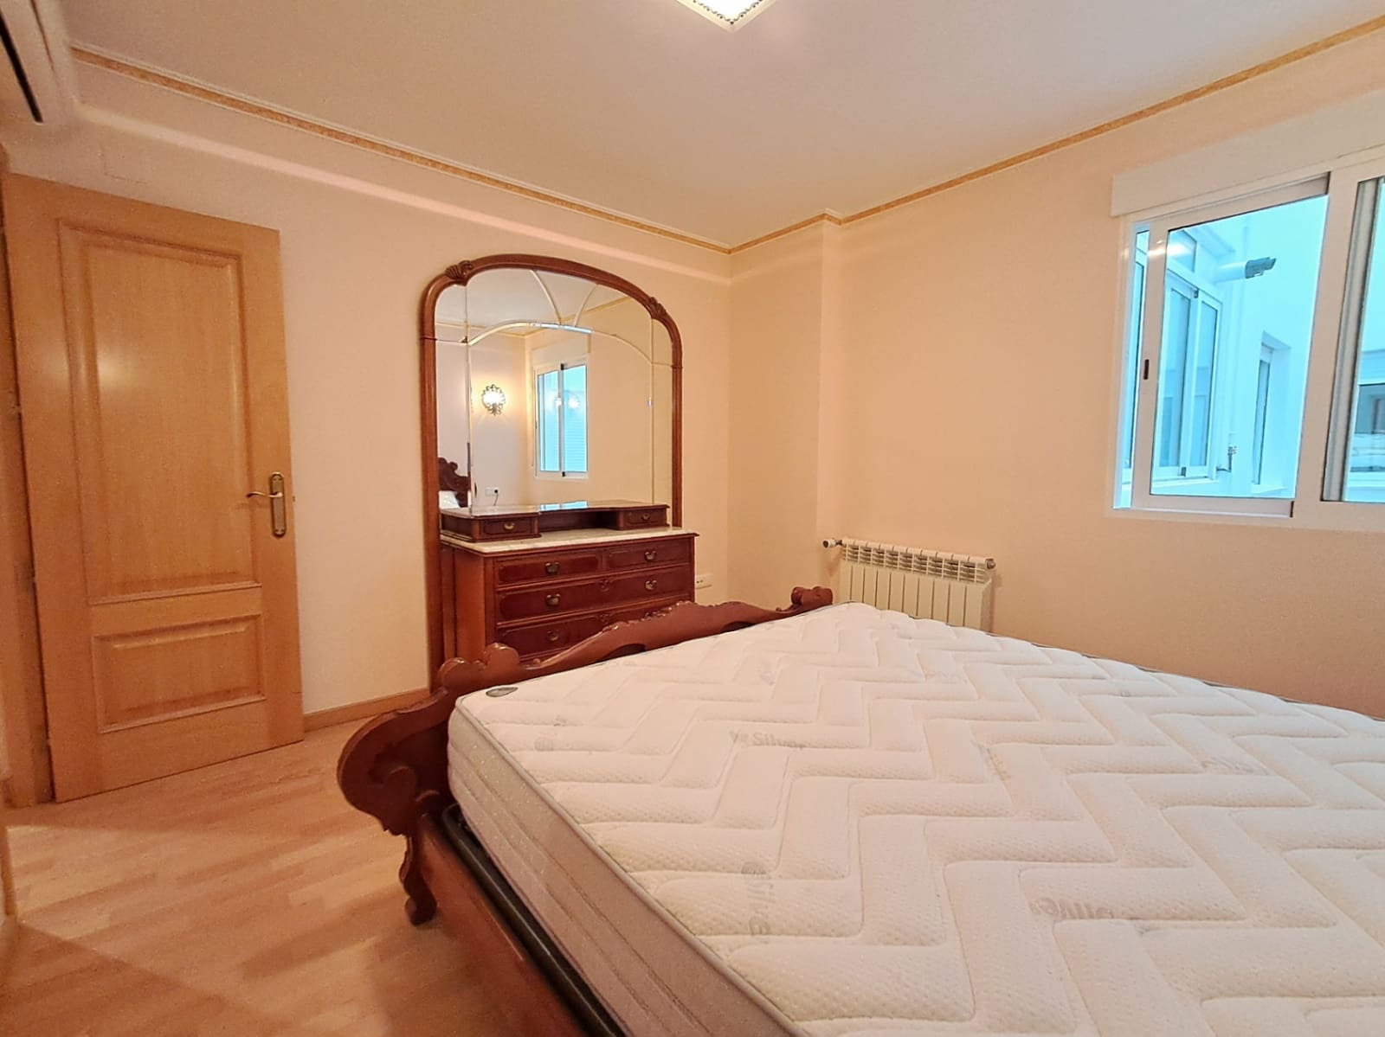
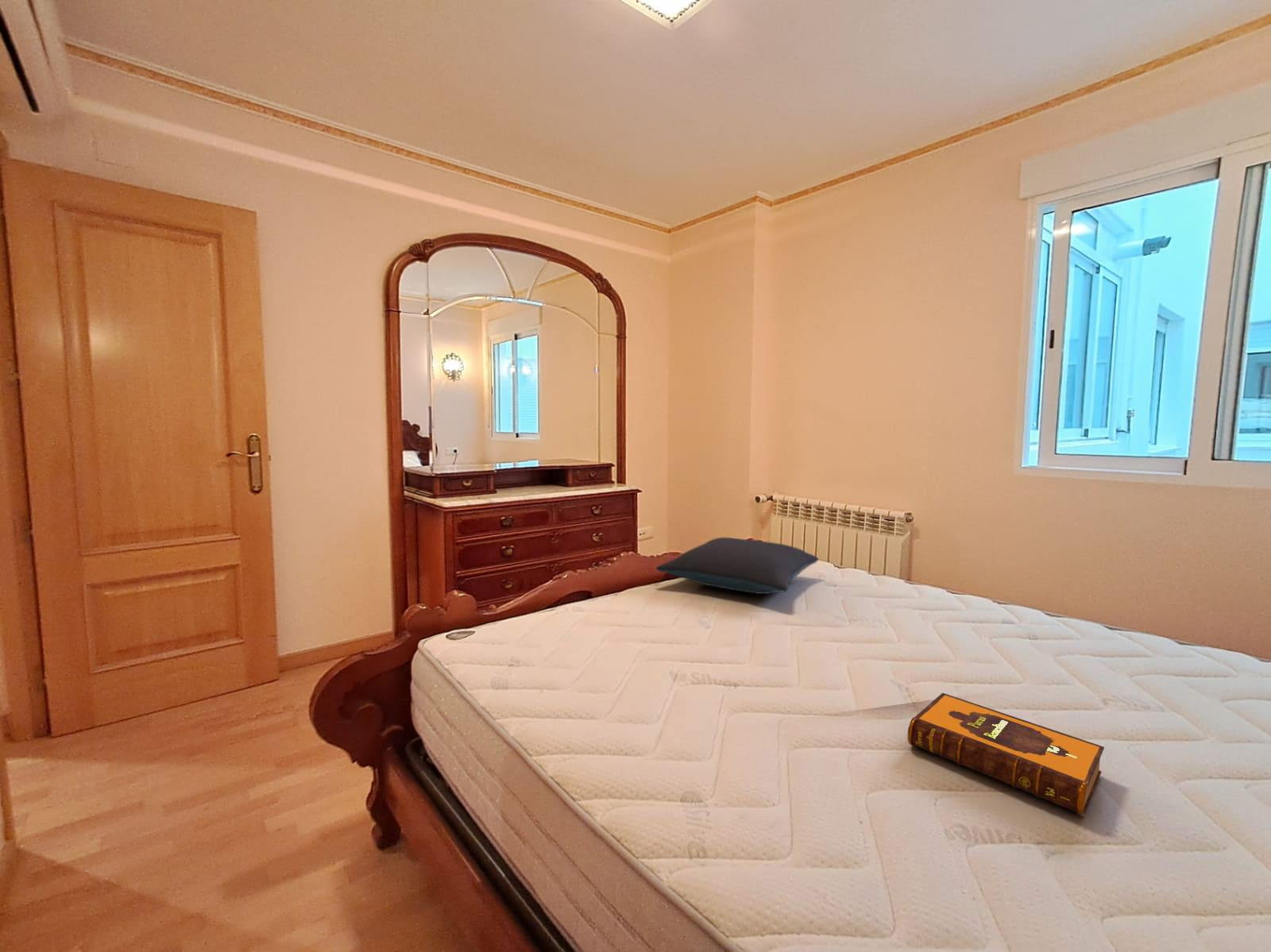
+ pillow [655,537,819,595]
+ hardback book [906,692,1105,817]
